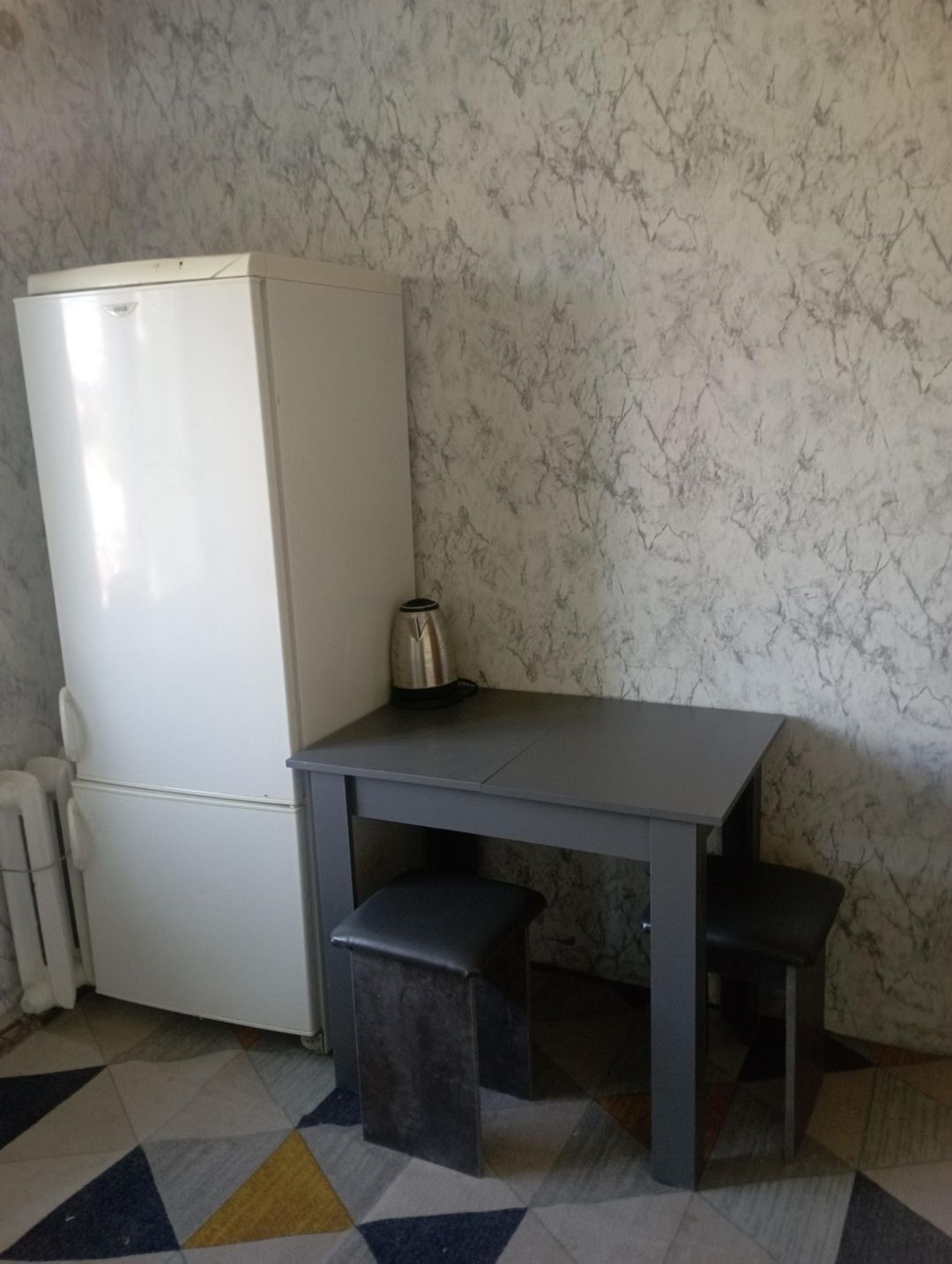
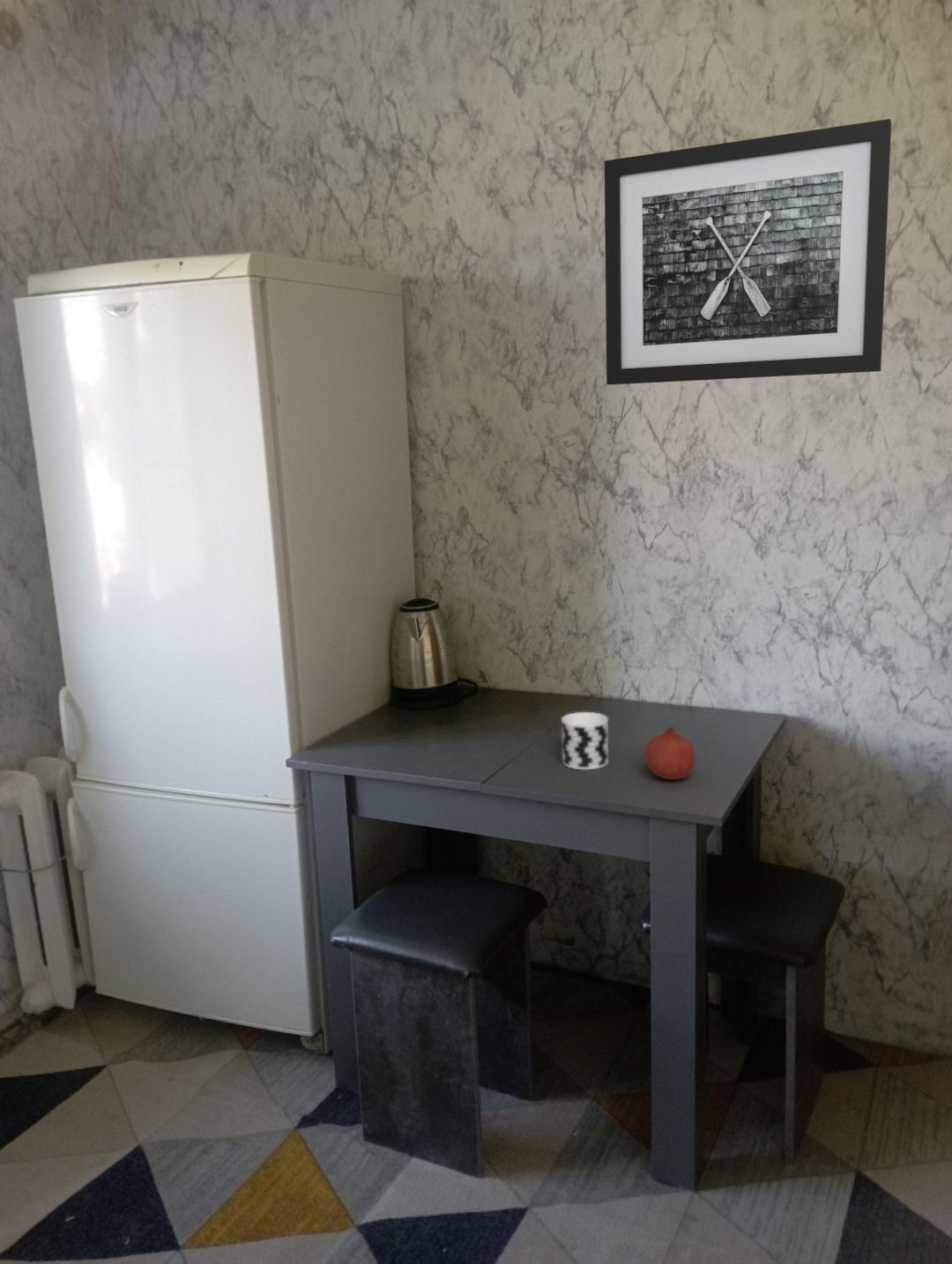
+ fruit [643,725,696,781]
+ wall art [604,118,892,385]
+ cup [561,711,609,770]
